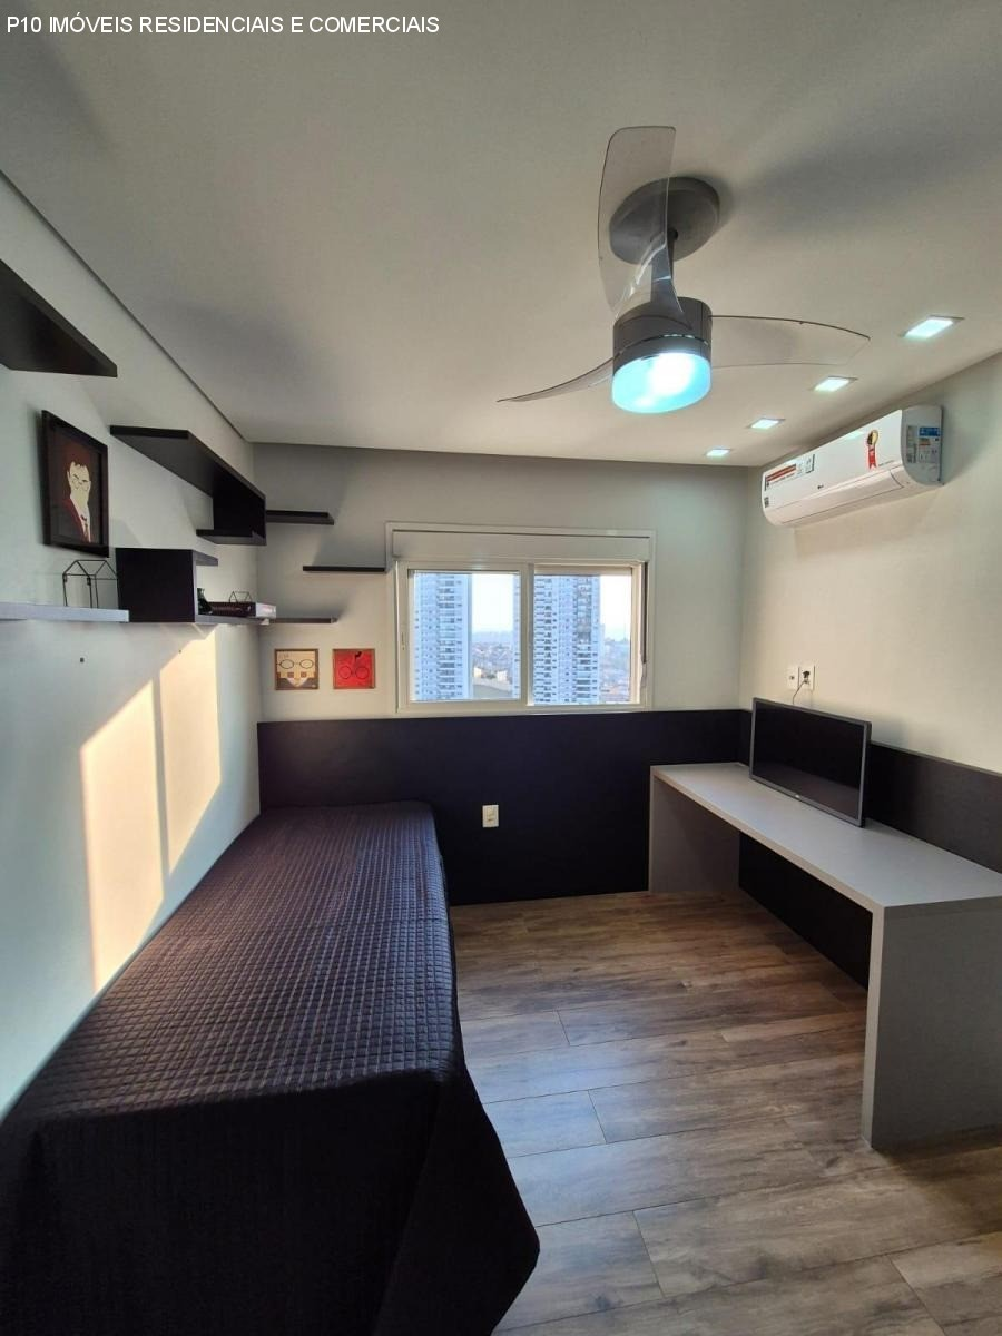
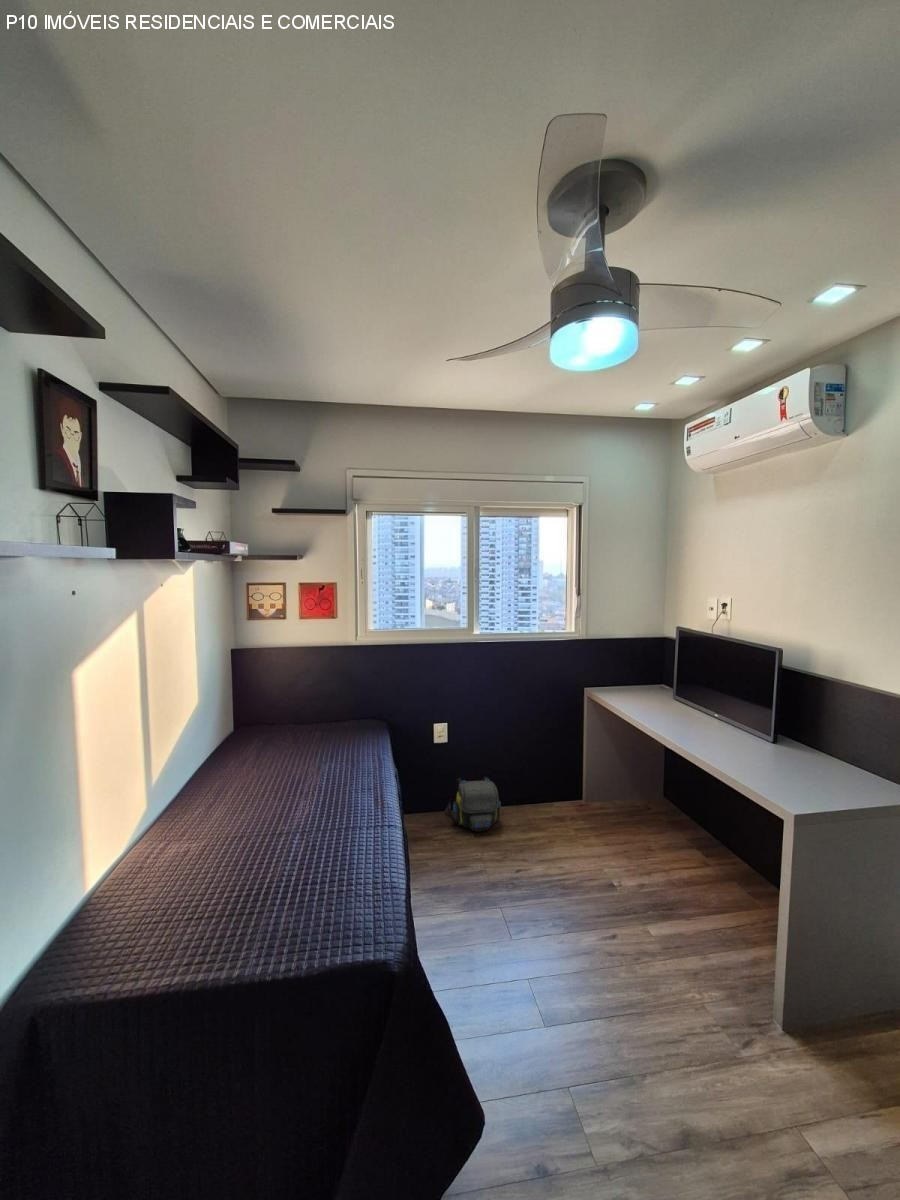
+ shoulder bag [445,776,502,833]
